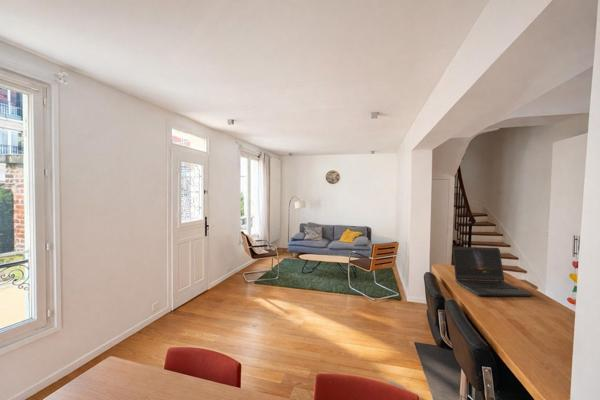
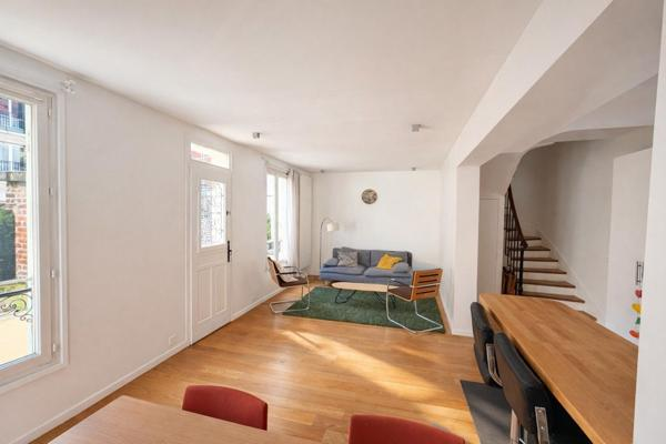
- laptop computer [451,246,533,297]
